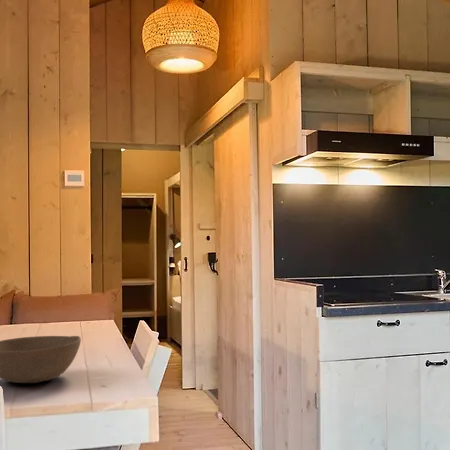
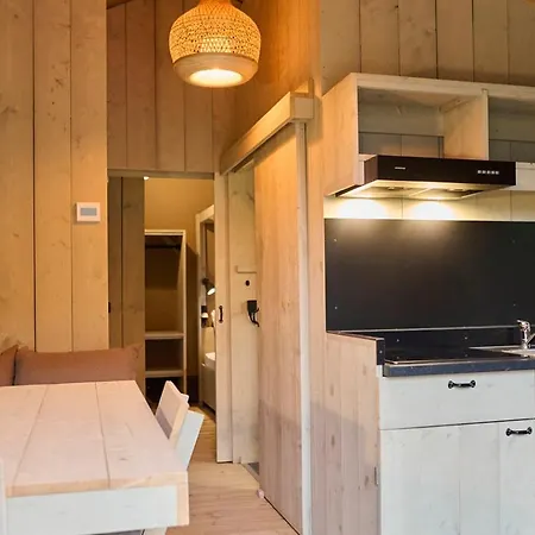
- bowl [0,335,82,384]
